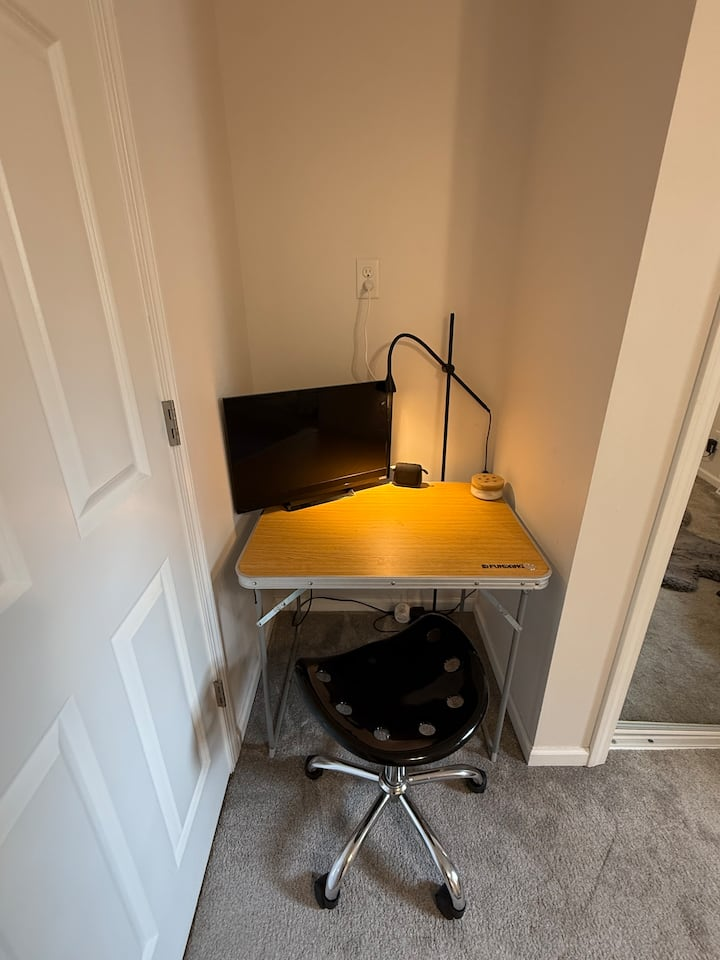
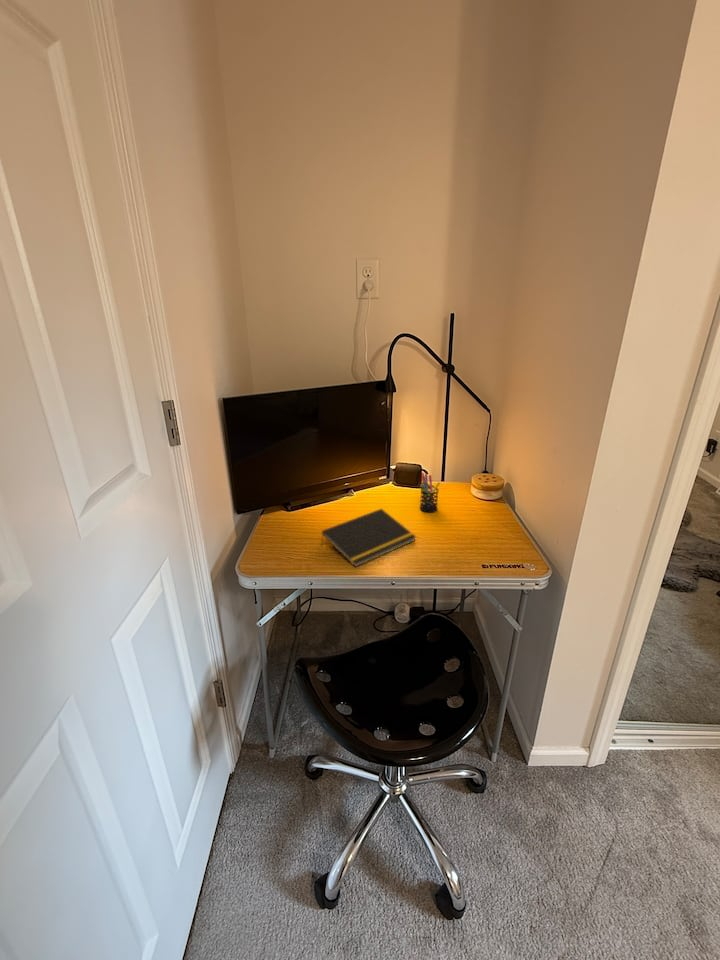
+ pen holder [419,472,441,513]
+ notepad [320,508,417,568]
